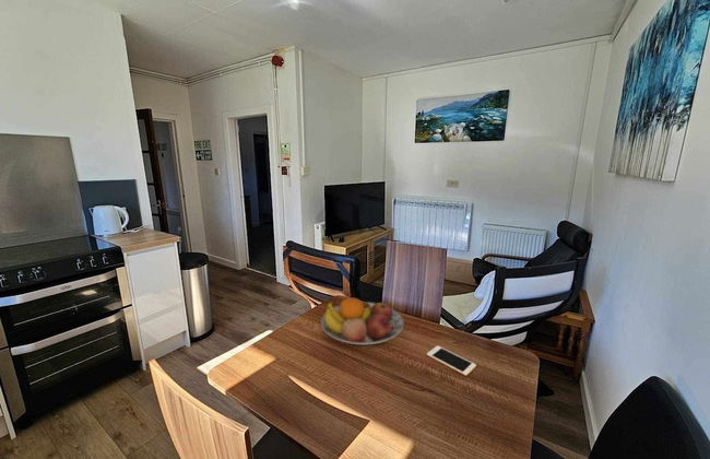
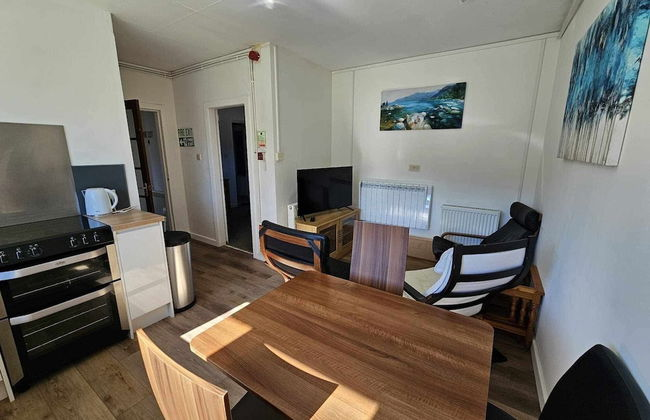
- cell phone [426,344,477,377]
- fruit bowl [320,296,404,345]
